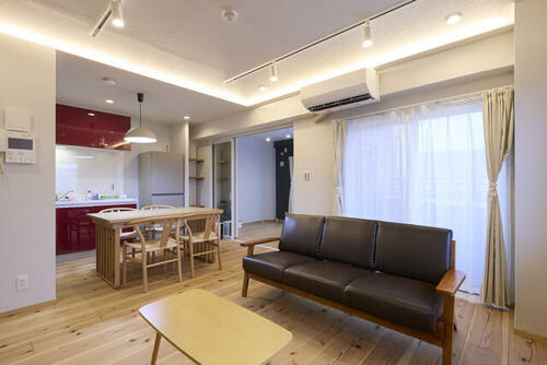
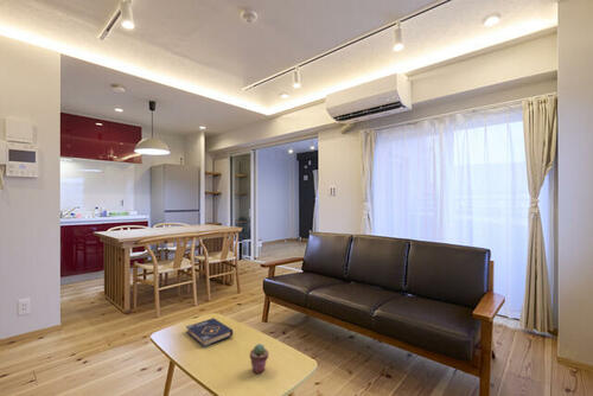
+ book [185,317,234,349]
+ potted succulent [249,343,270,375]
